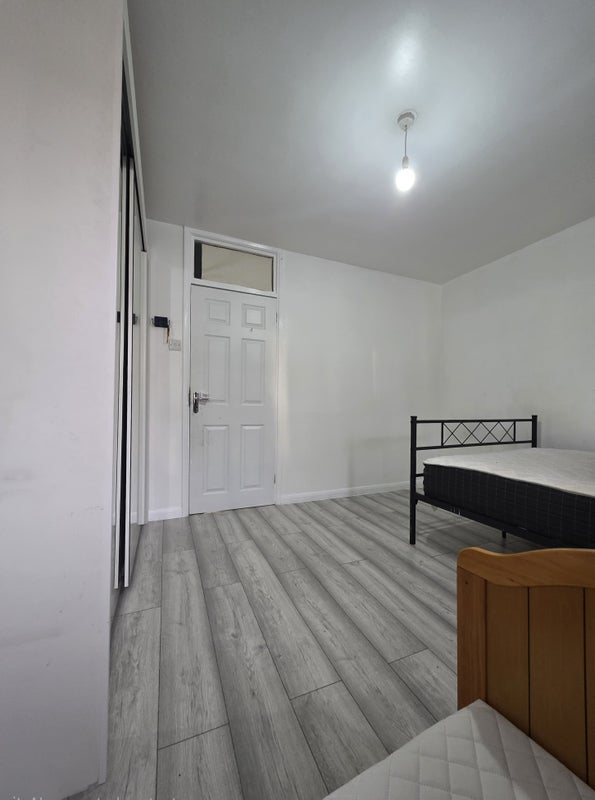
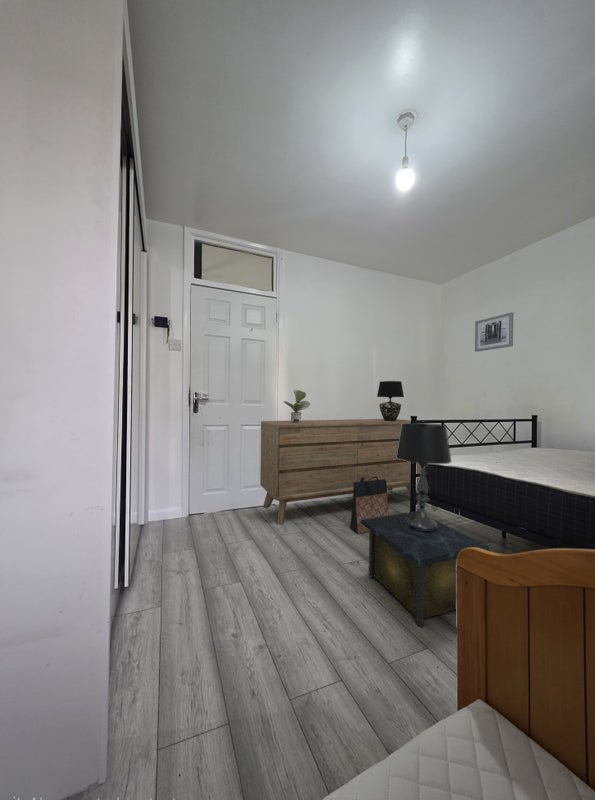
+ table lamp [396,422,453,531]
+ nightstand [360,510,490,628]
+ potted plant [283,389,311,422]
+ bag [349,476,390,535]
+ wall art [474,311,514,353]
+ dresser [259,418,420,526]
+ table lamp [376,380,405,421]
